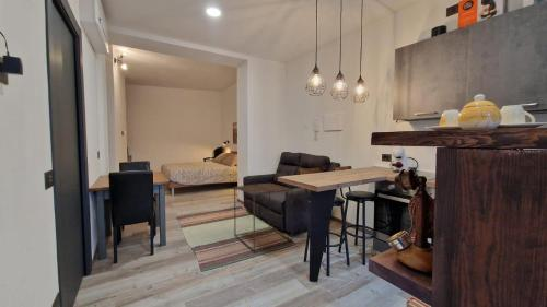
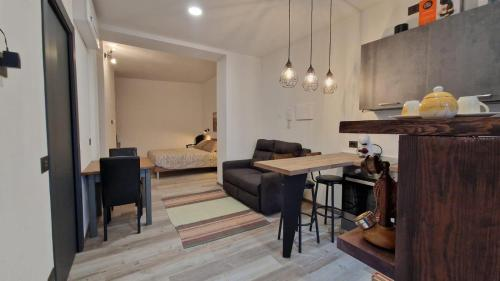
- side table [233,182,294,252]
